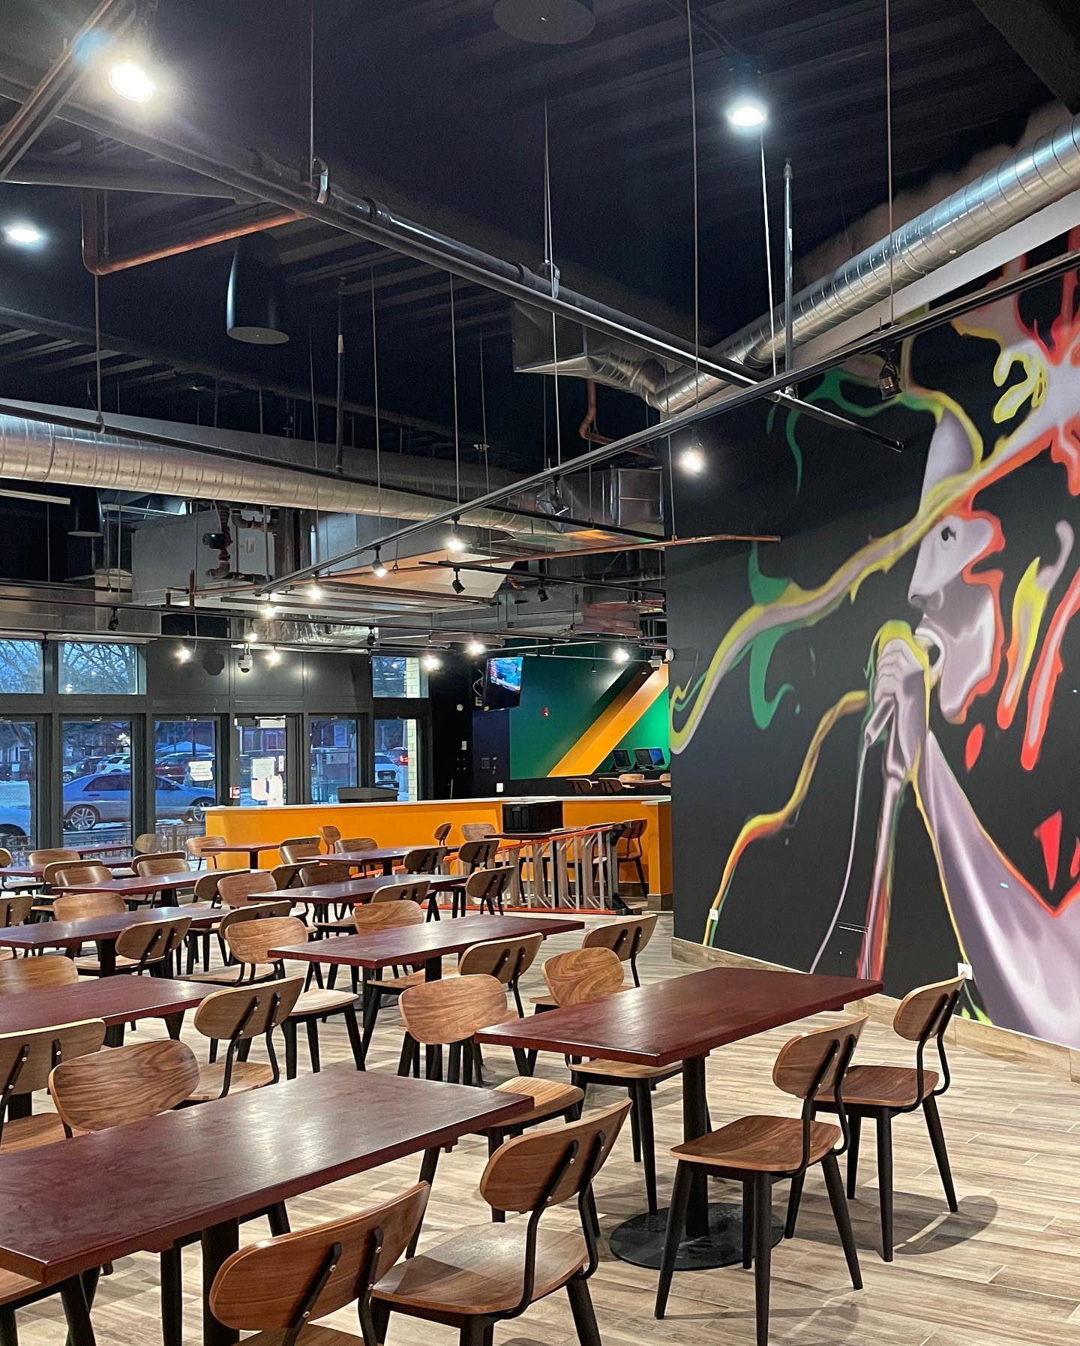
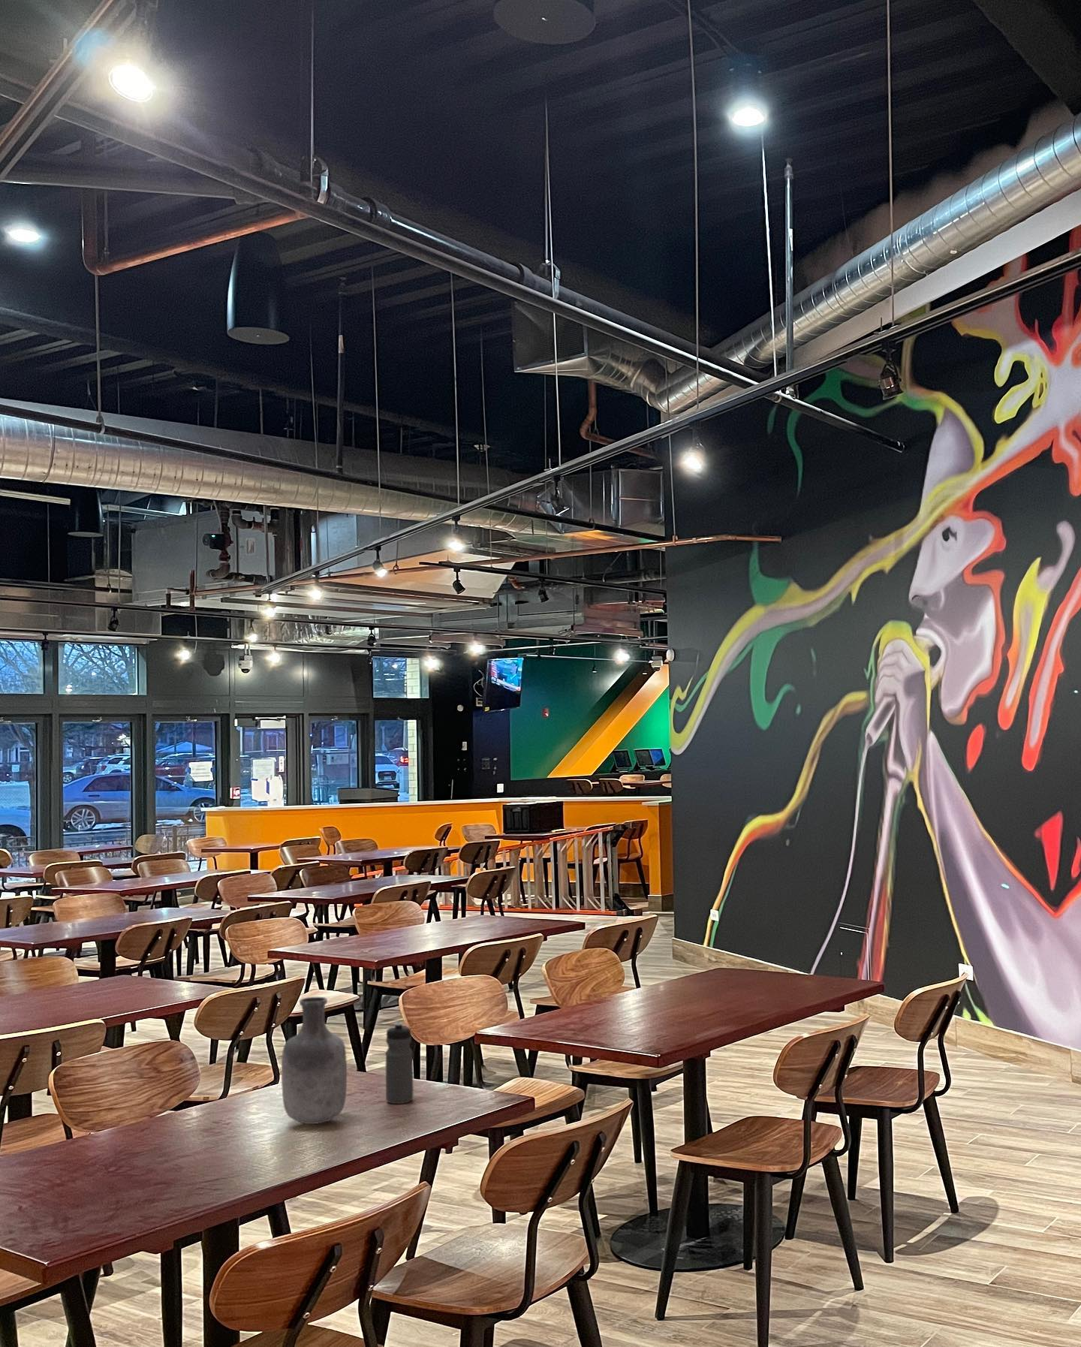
+ vase [281,996,347,1125]
+ water bottle [384,1022,415,1104]
